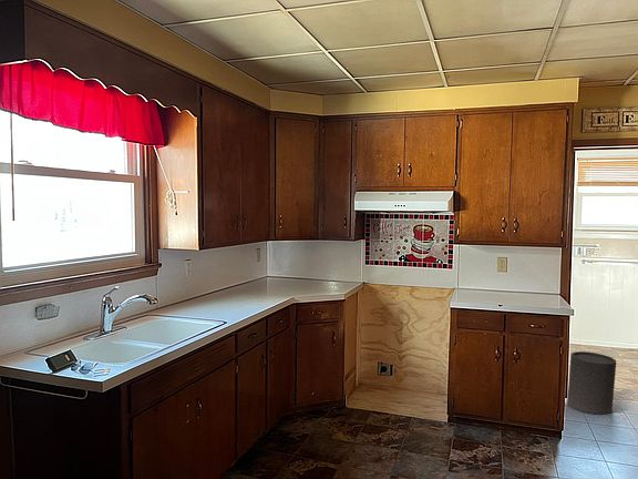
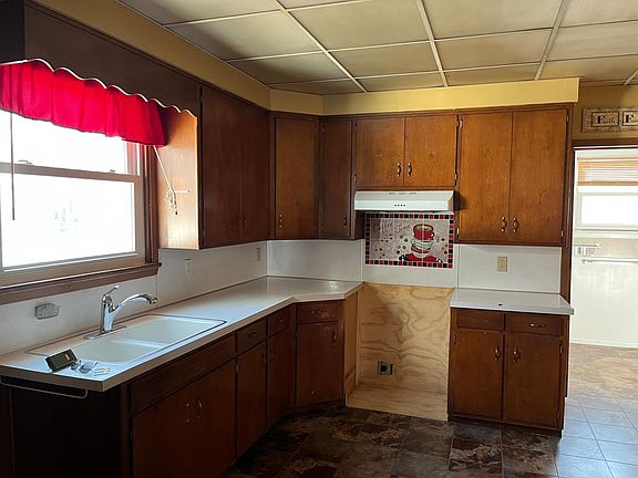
- trash can [566,350,617,416]
